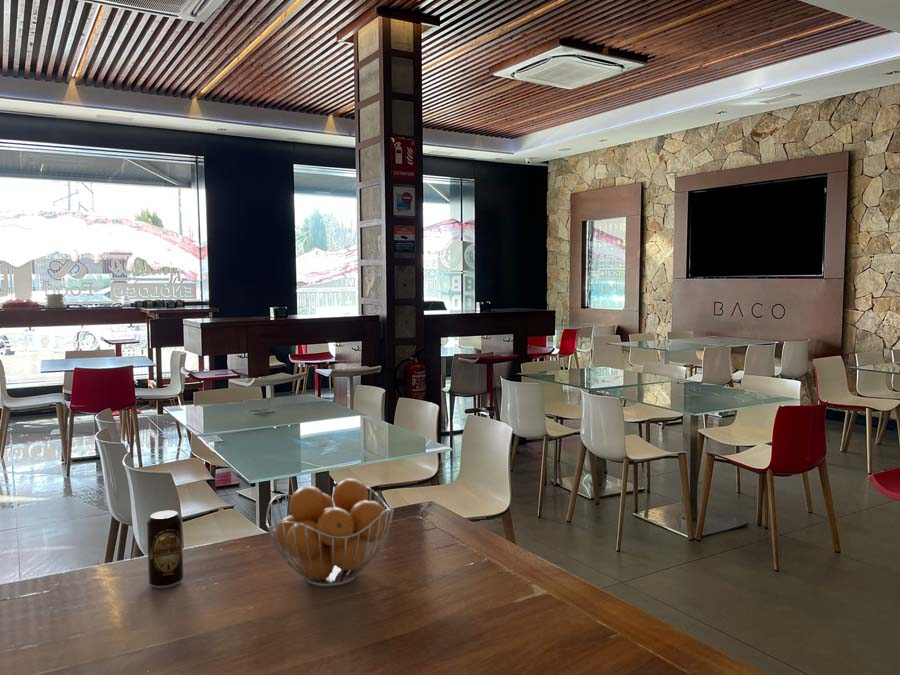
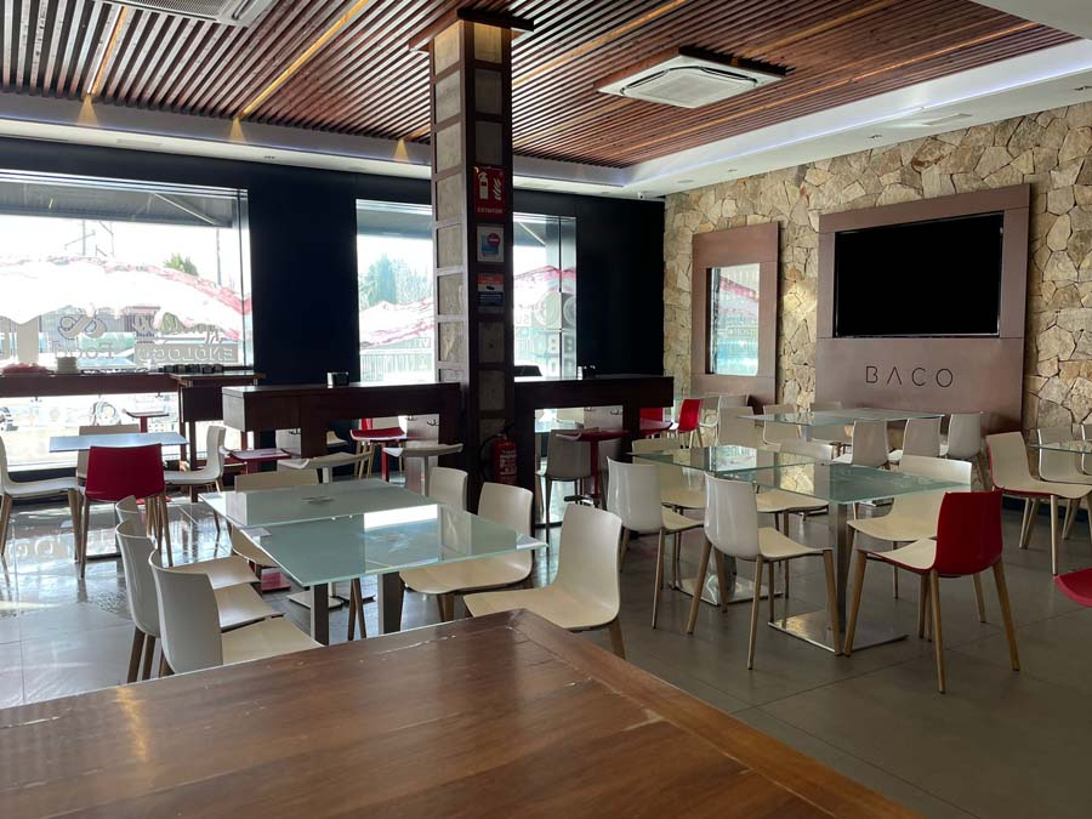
- fruit basket [265,477,395,588]
- beverage can [146,510,185,589]
